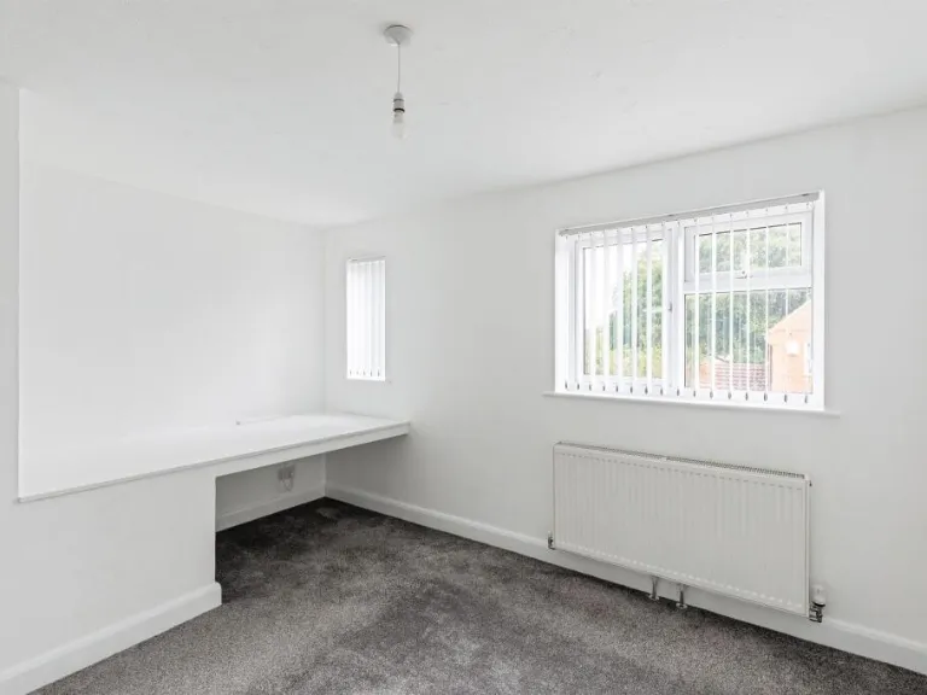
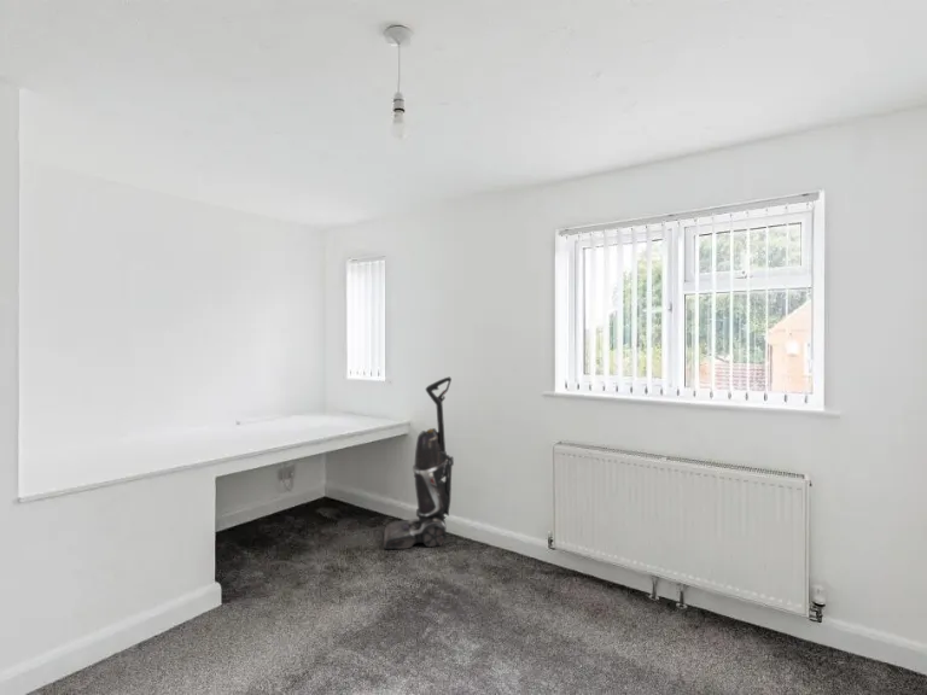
+ vacuum cleaner [383,376,455,550]
